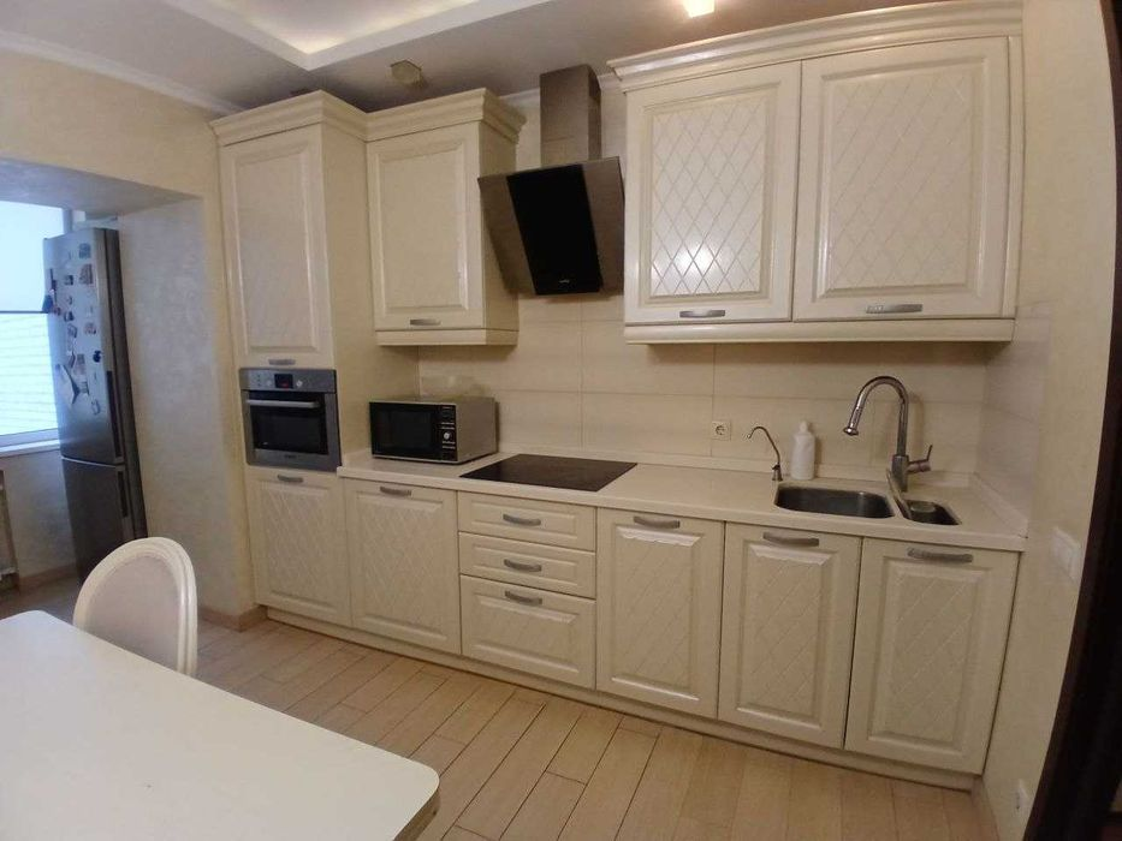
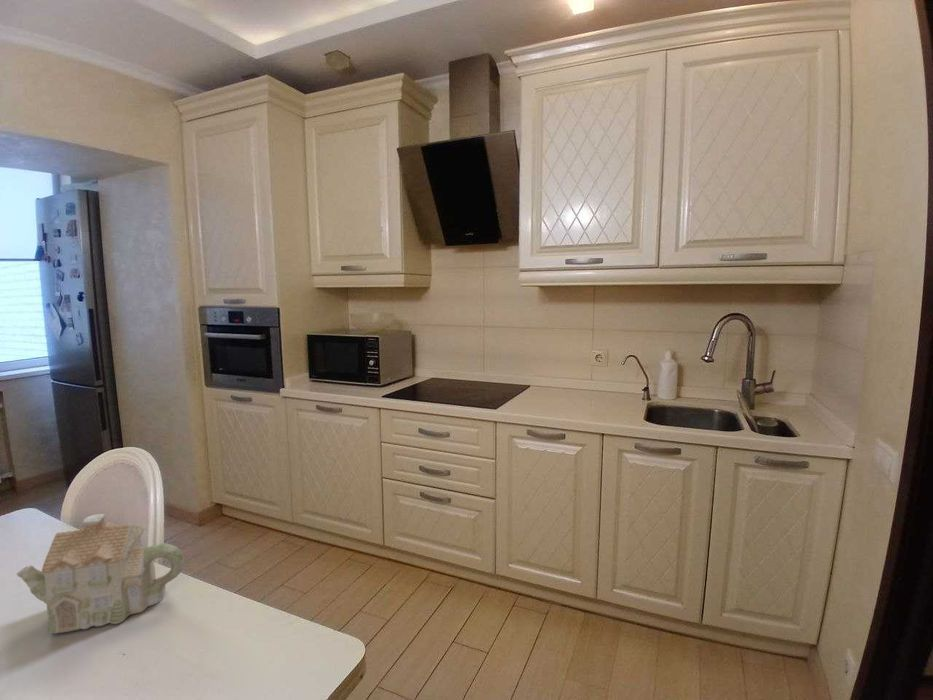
+ teapot [16,513,185,635]
